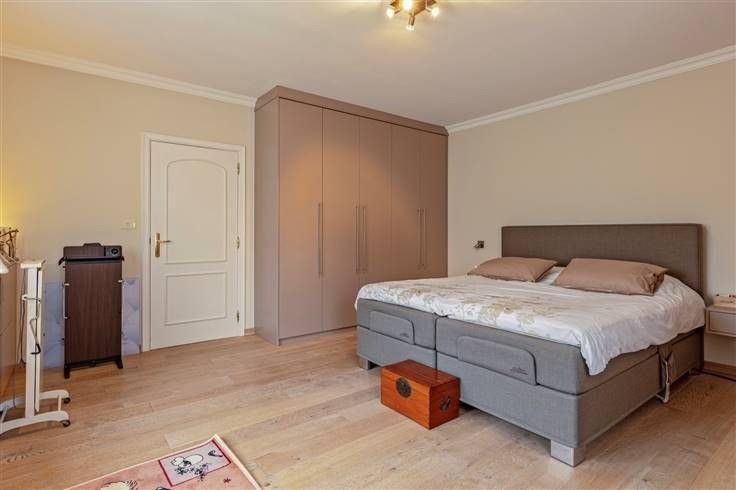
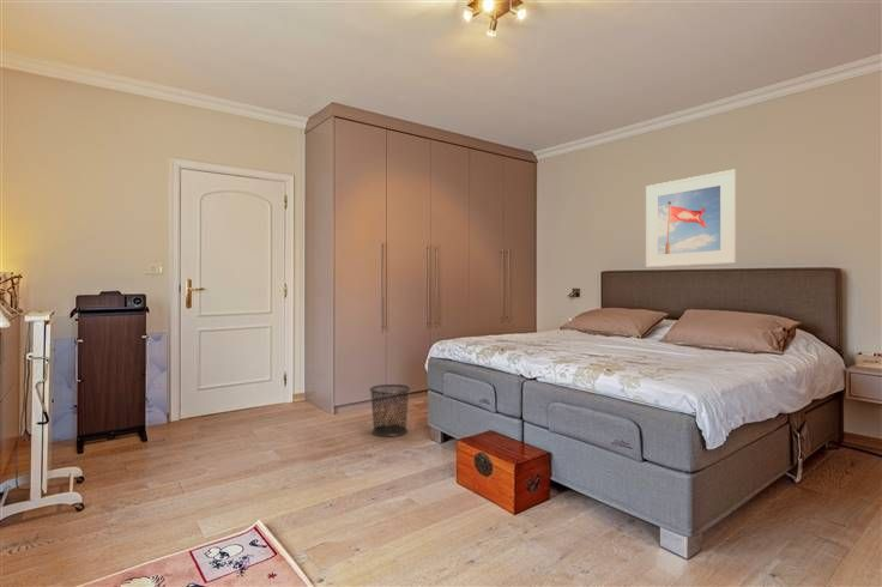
+ waste bin [368,383,412,437]
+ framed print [645,168,737,268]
